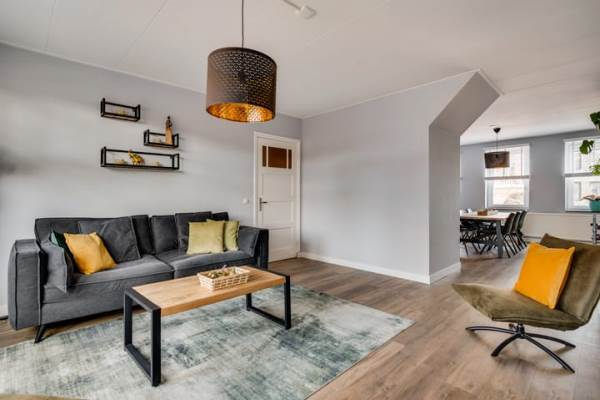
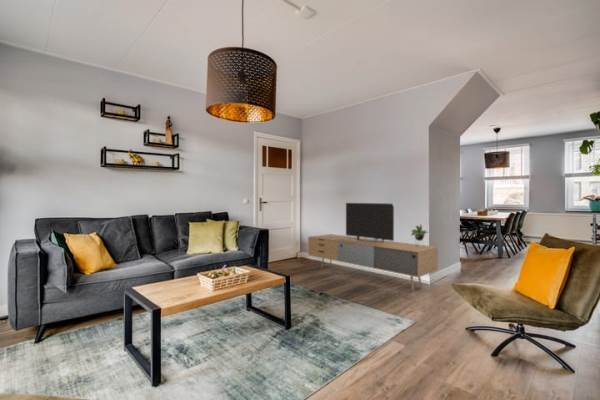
+ media console [307,202,439,292]
